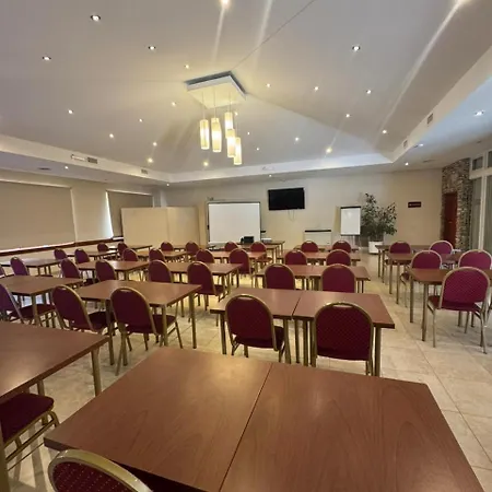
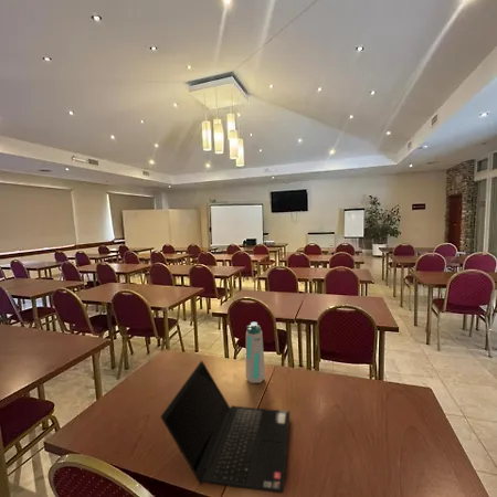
+ water bottle [245,321,266,384]
+ laptop computer [160,360,290,495]
